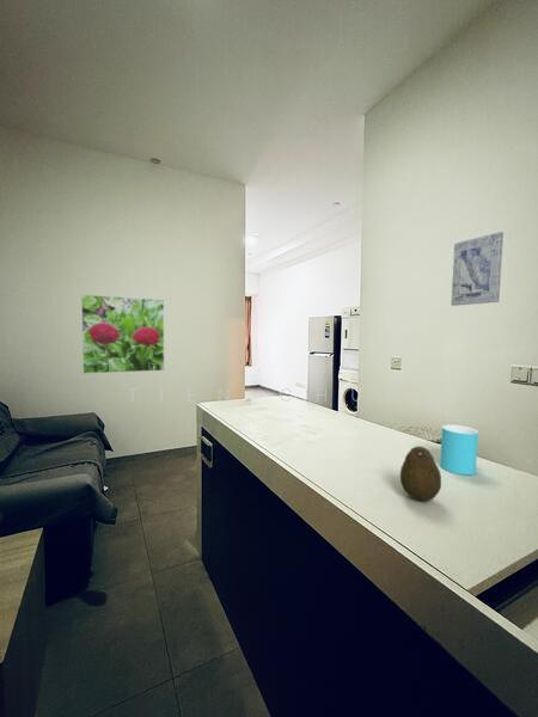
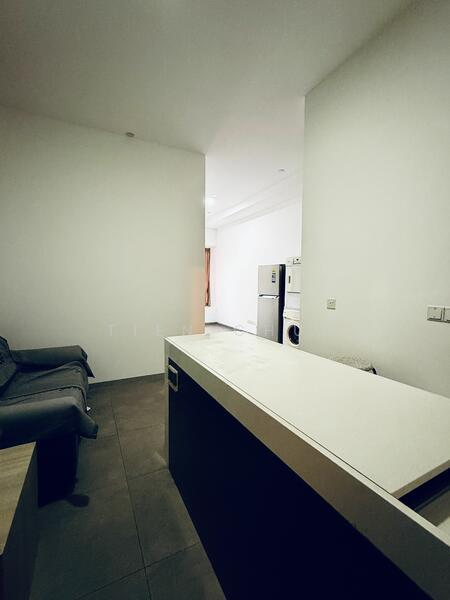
- fruit [399,446,442,502]
- wall art [450,231,505,307]
- cup [439,424,479,476]
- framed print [80,294,165,374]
